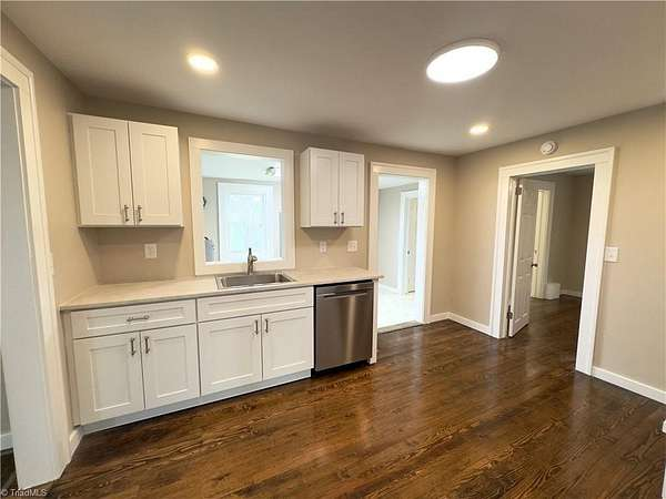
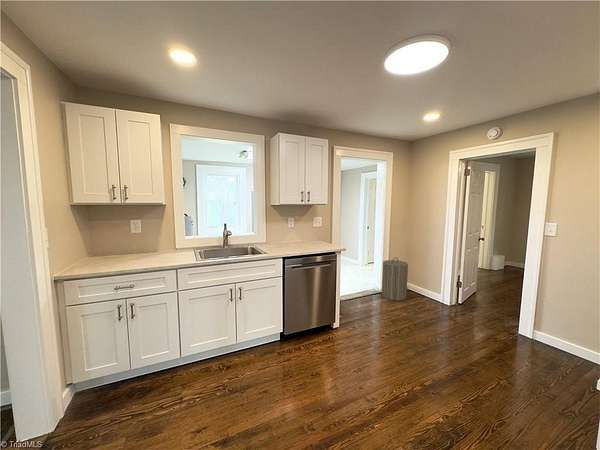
+ laundry hamper [381,256,409,302]
